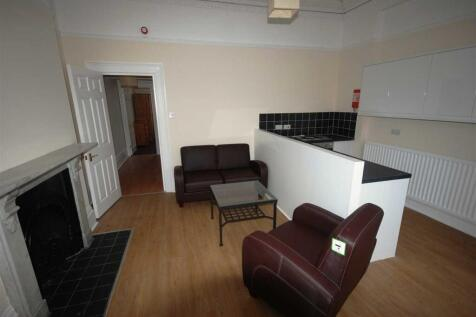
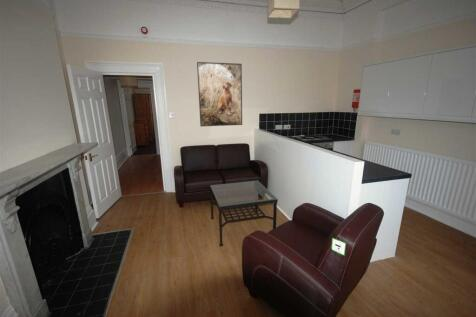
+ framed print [196,61,243,127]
